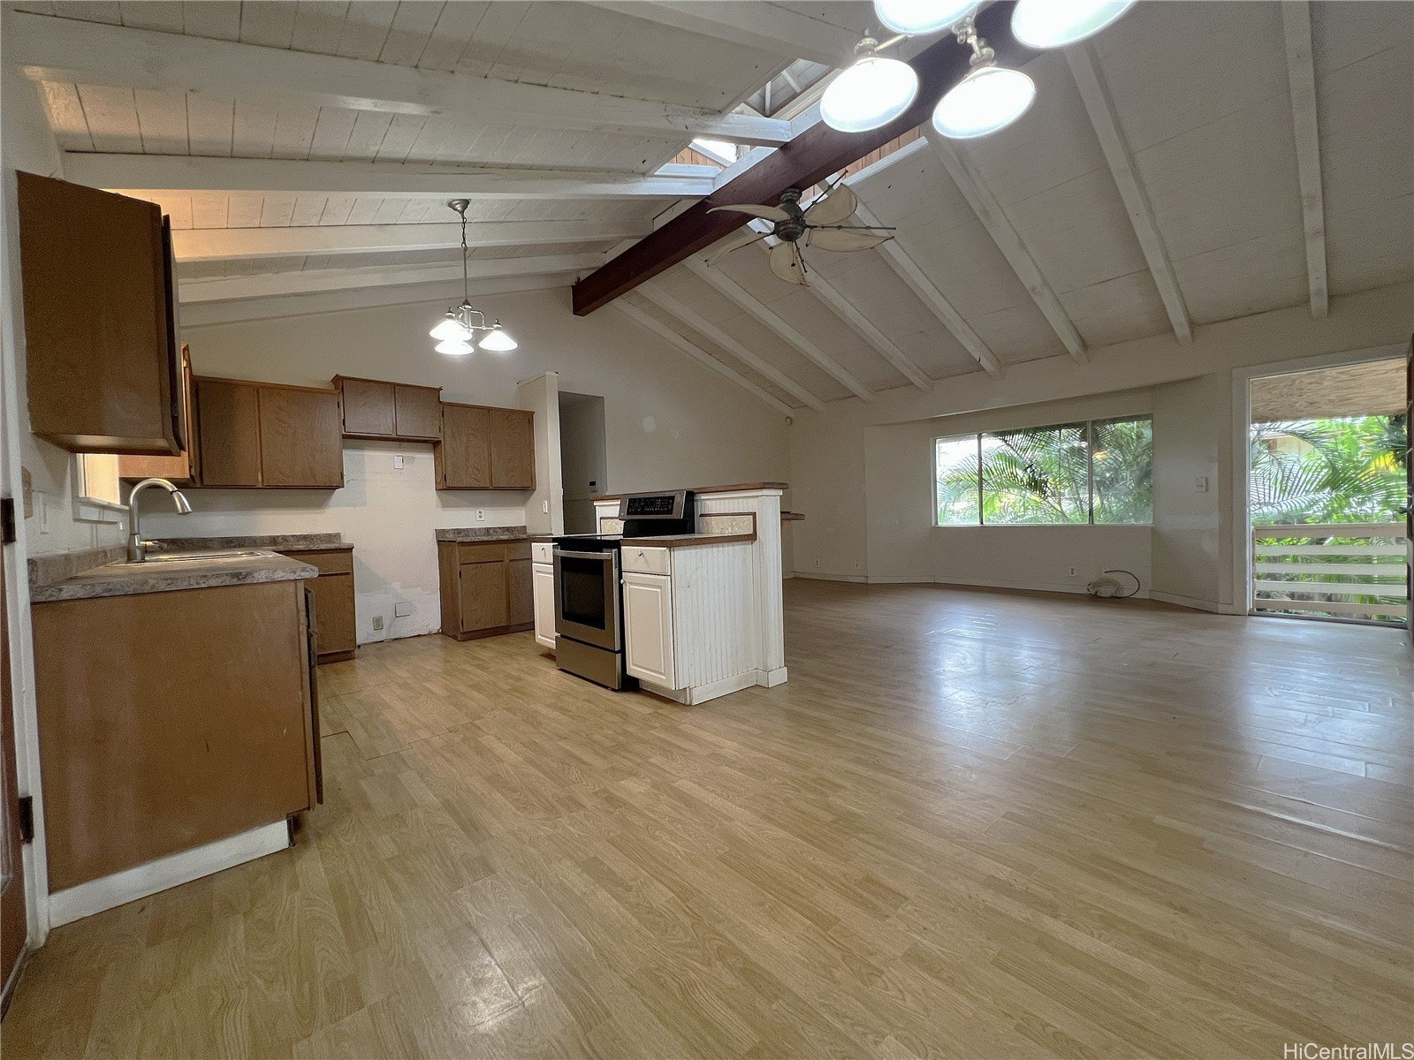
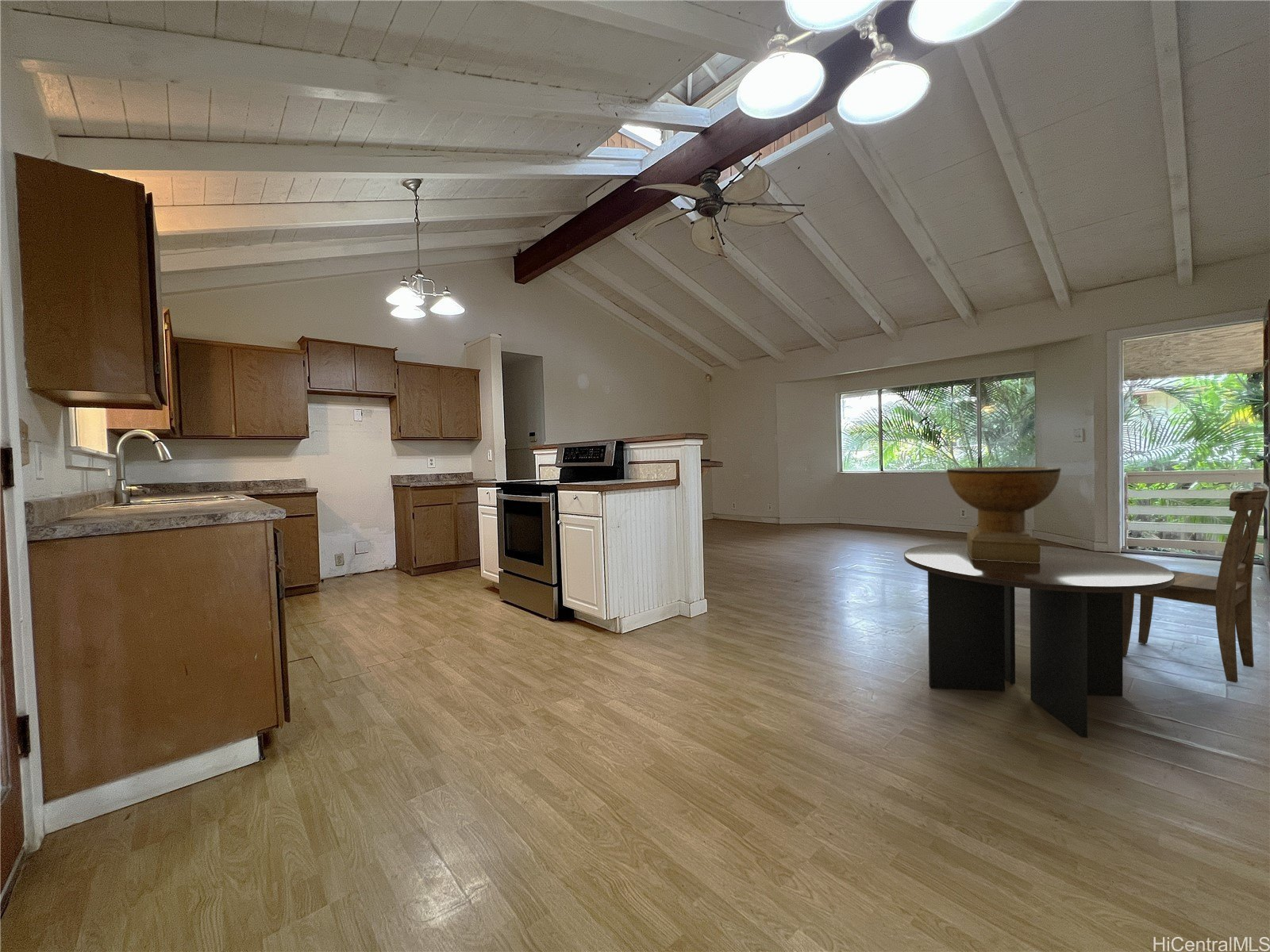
+ coffee table [903,542,1175,739]
+ dining chair [1122,486,1269,683]
+ decorative bowl [946,466,1062,563]
